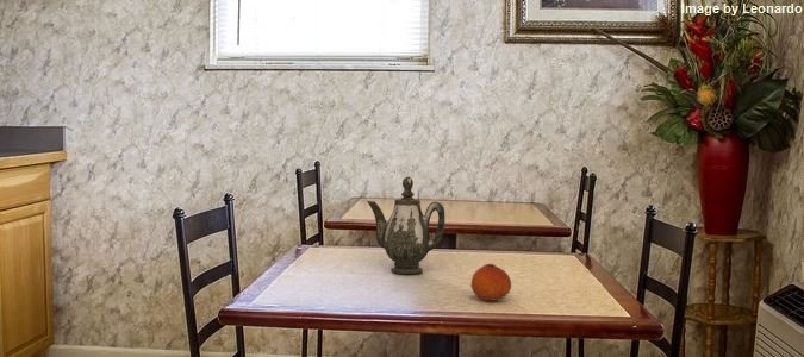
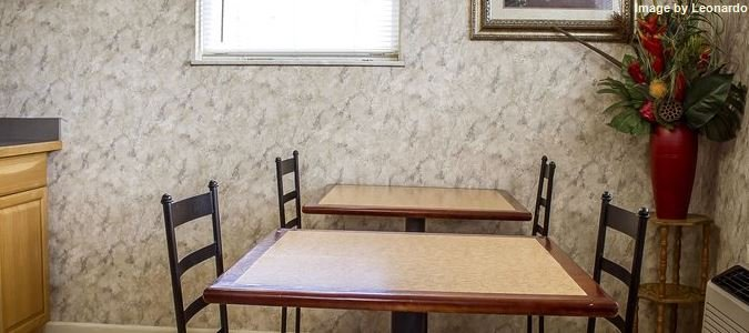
- fruit [470,263,512,302]
- teapot [366,176,447,275]
